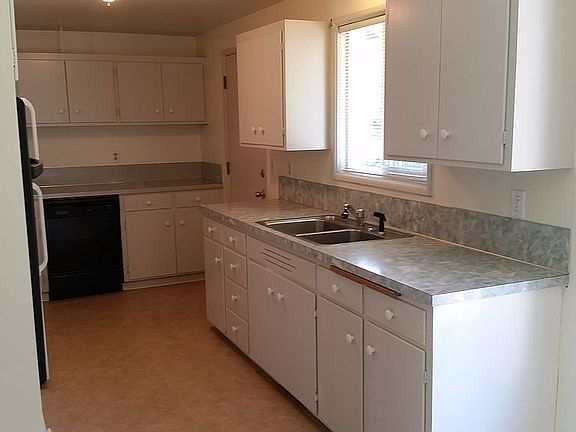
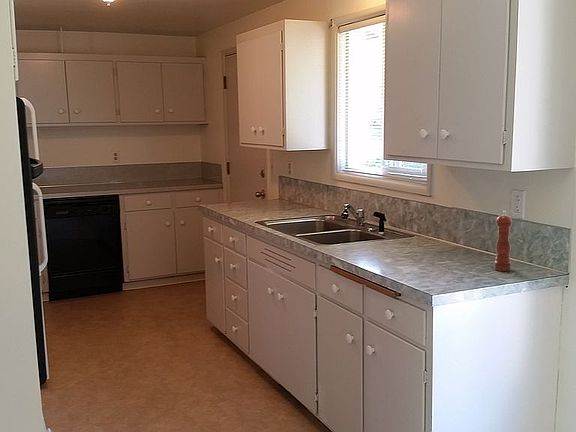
+ pepper mill [493,210,513,272]
